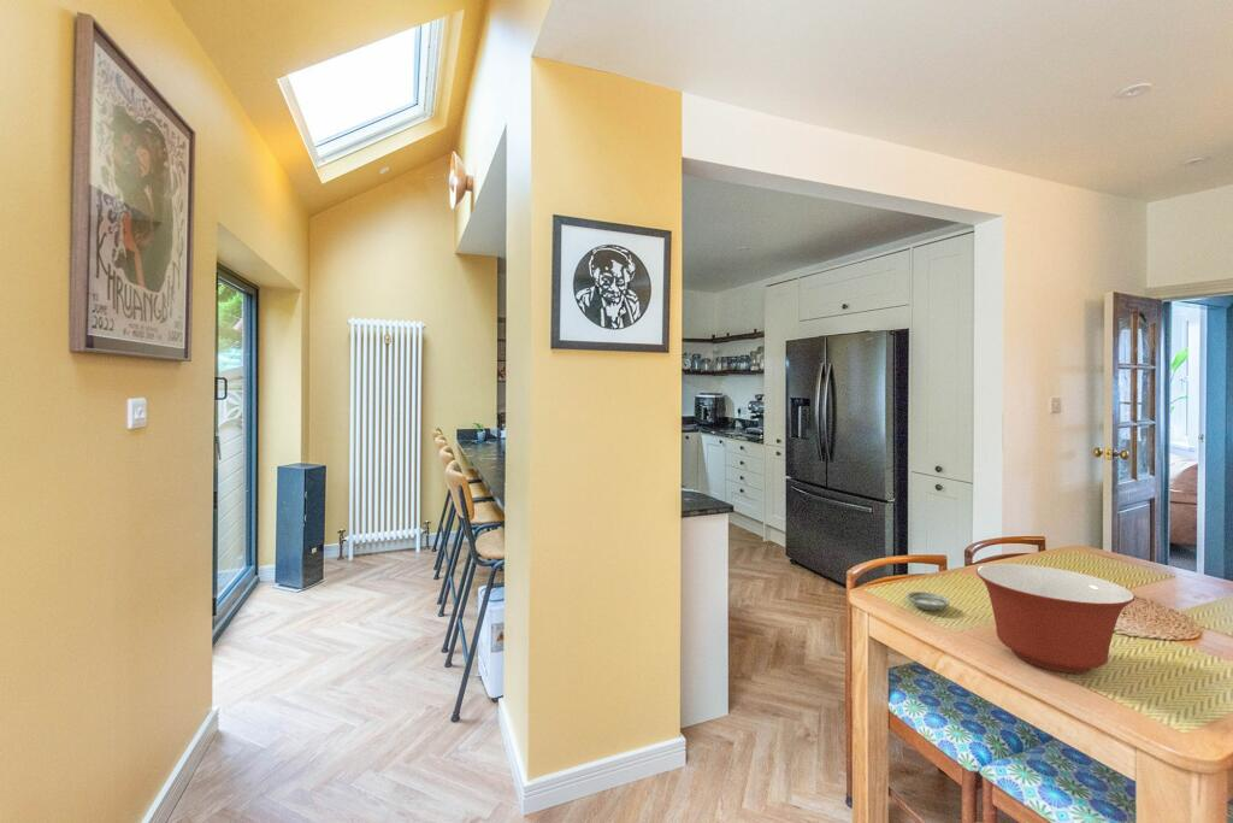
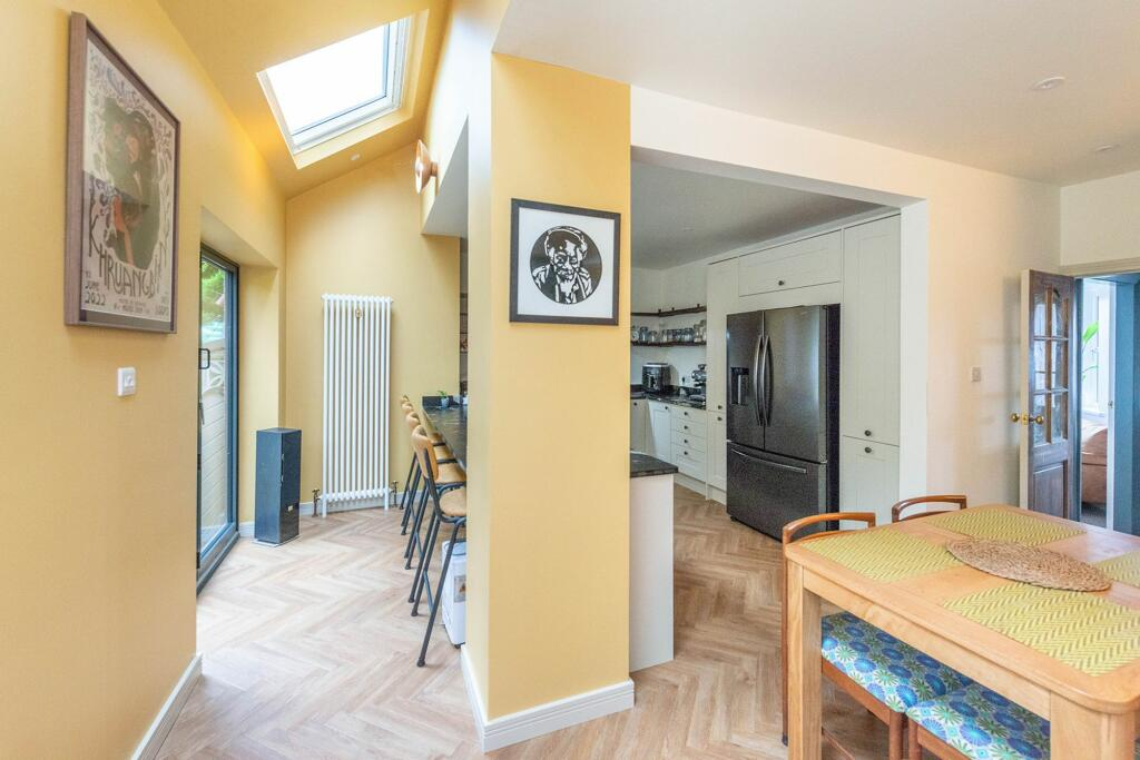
- mixing bowl [975,563,1137,674]
- saucer [905,590,951,612]
